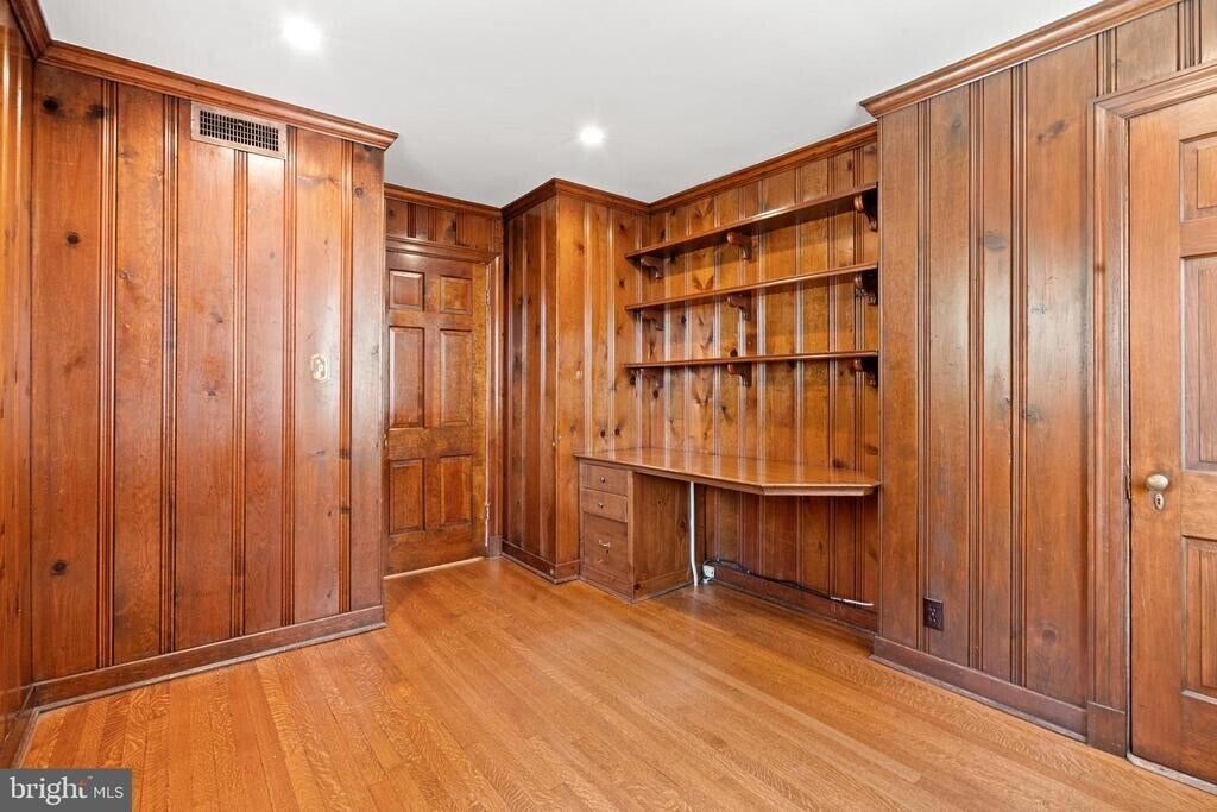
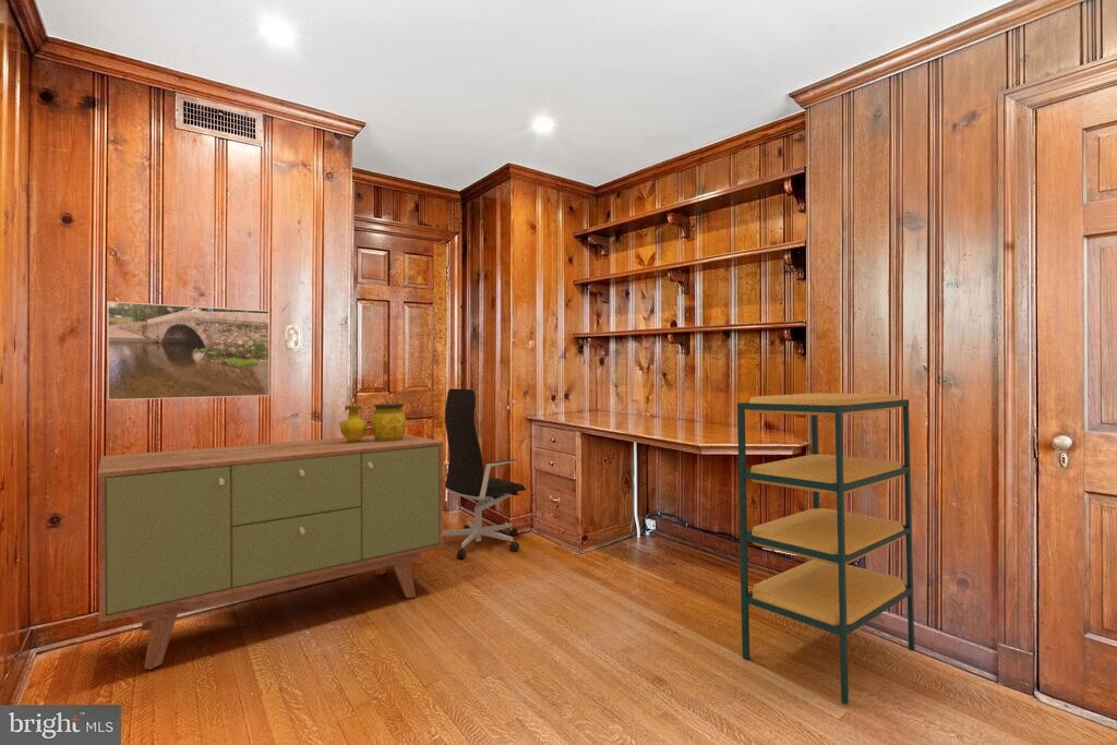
+ office chair [443,388,527,560]
+ shelving unit [736,392,916,706]
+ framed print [106,300,271,401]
+ decorative vase [338,402,408,443]
+ sideboard [97,433,445,671]
